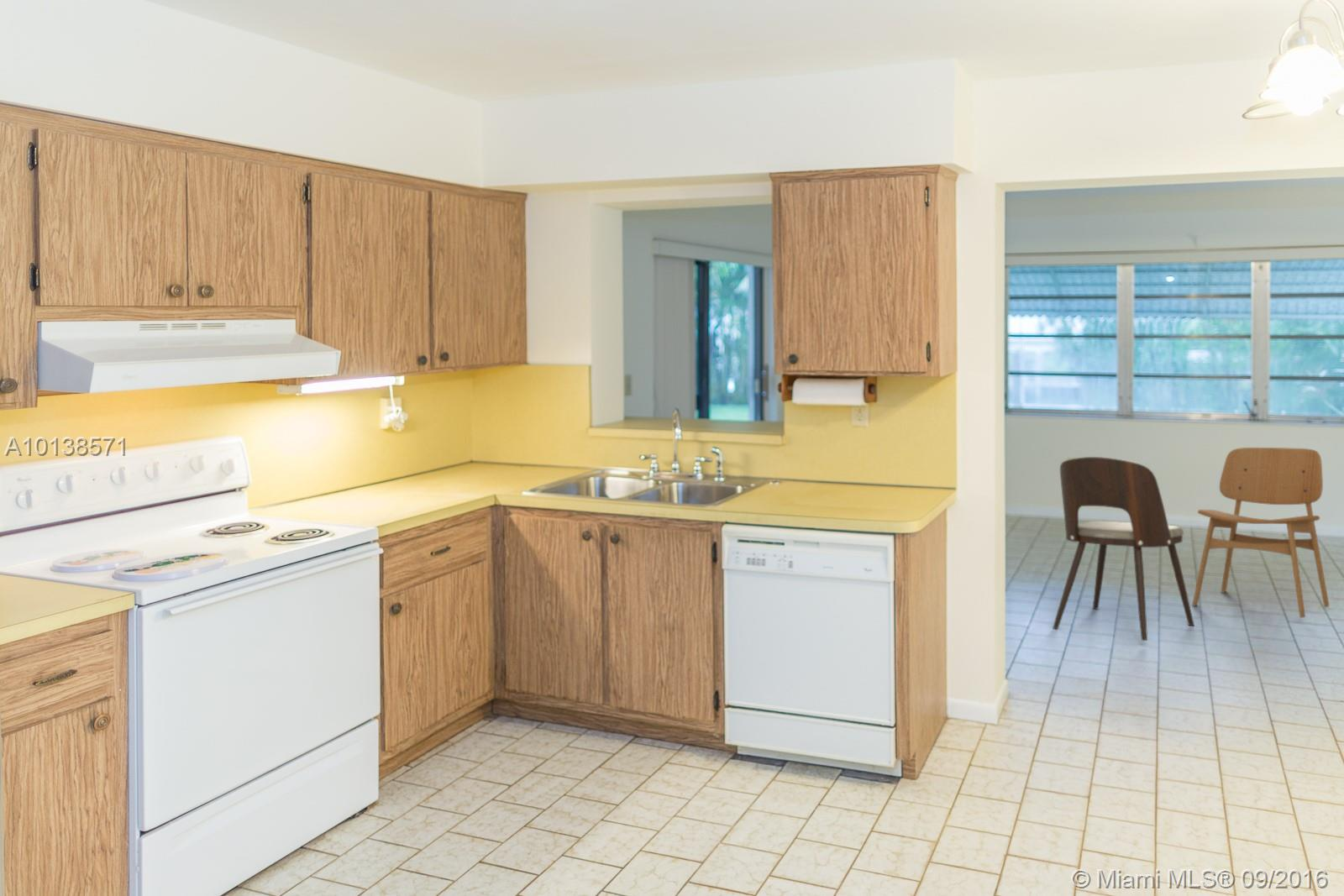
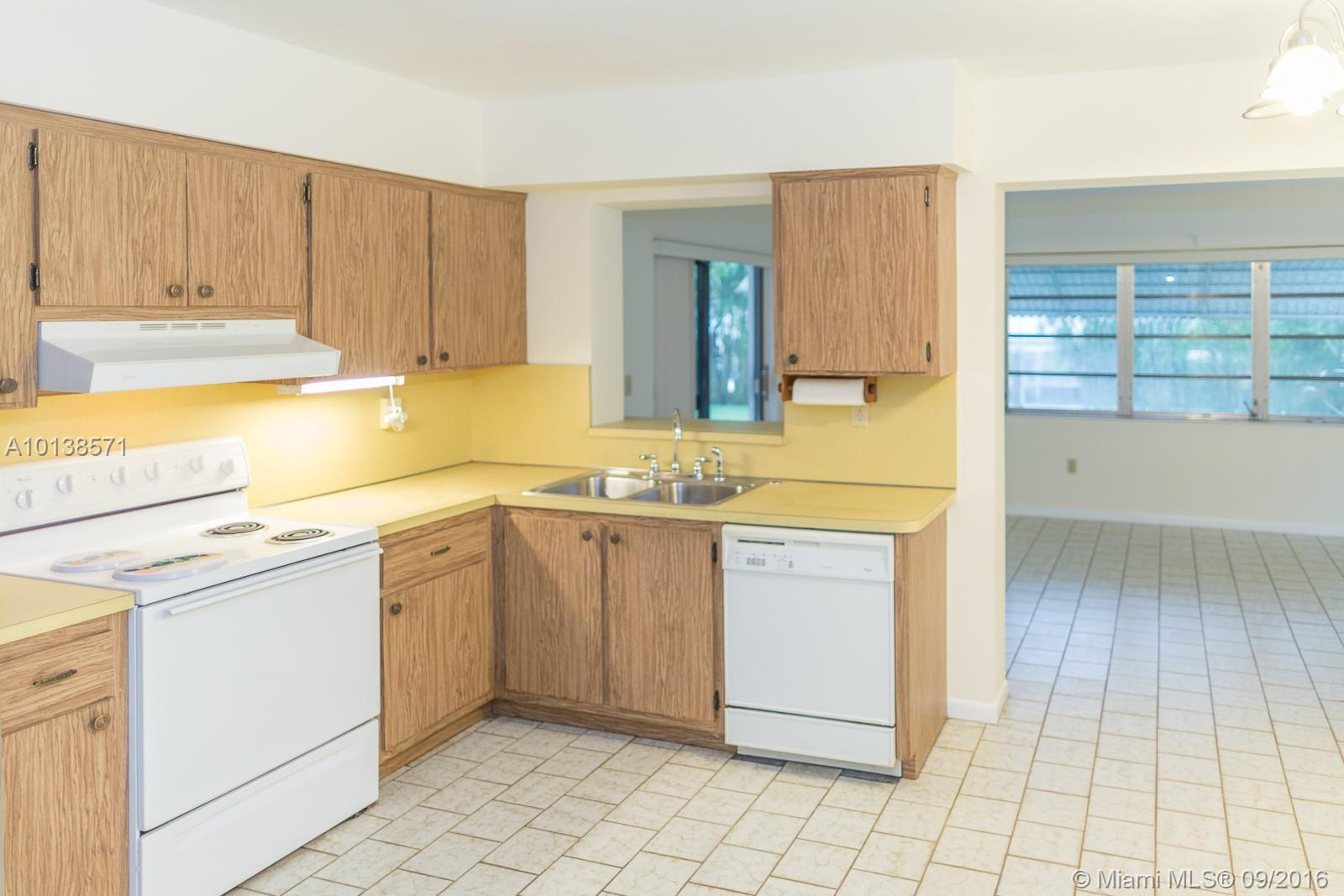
- dining chair [1053,456,1195,642]
- dining chair [1192,447,1330,619]
